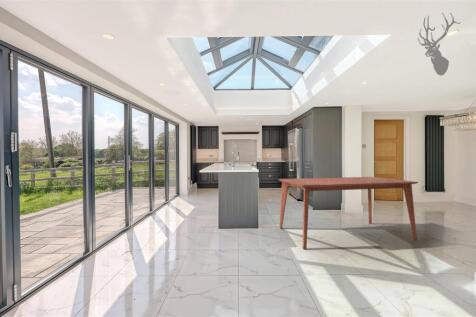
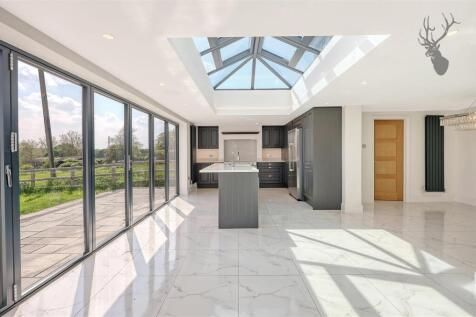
- dining table [277,176,420,250]
